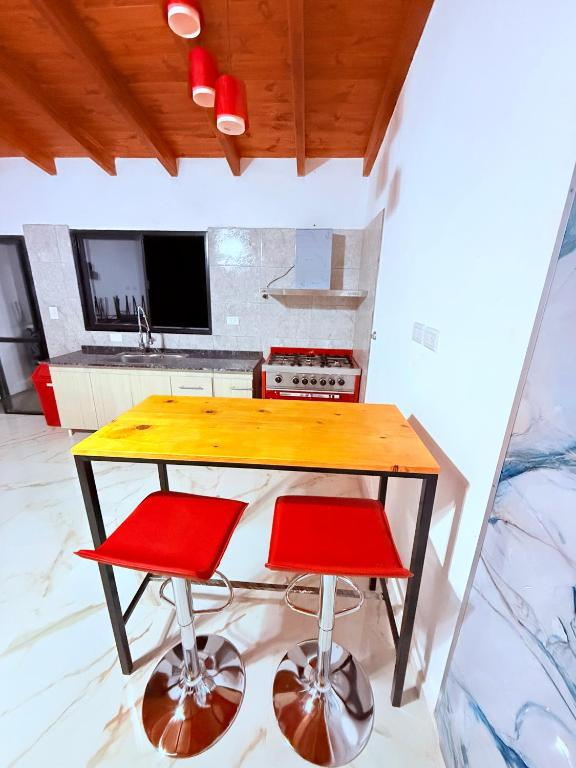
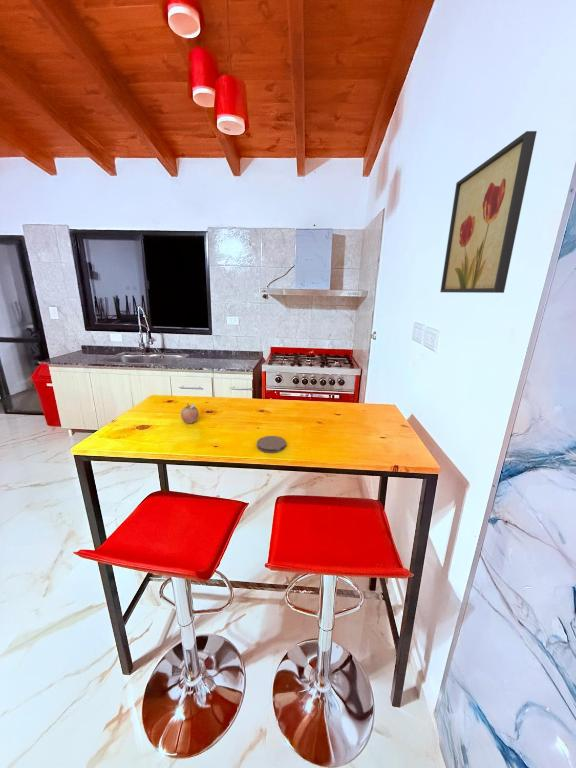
+ coaster [256,435,287,454]
+ fruit [180,402,199,425]
+ wall art [439,130,538,294]
